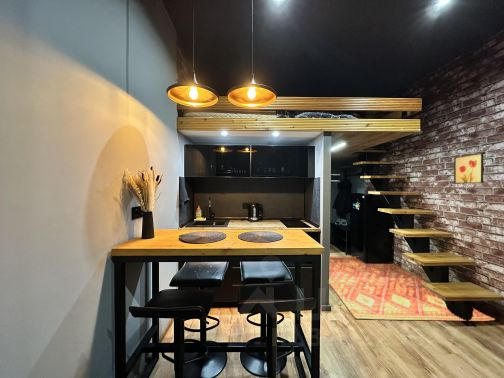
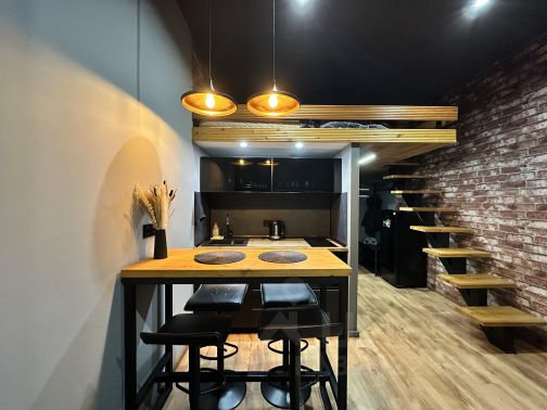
- rug [328,255,496,322]
- wall art [453,152,484,185]
